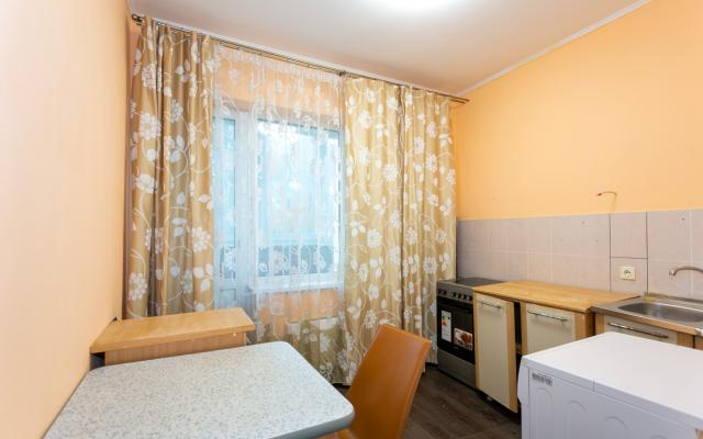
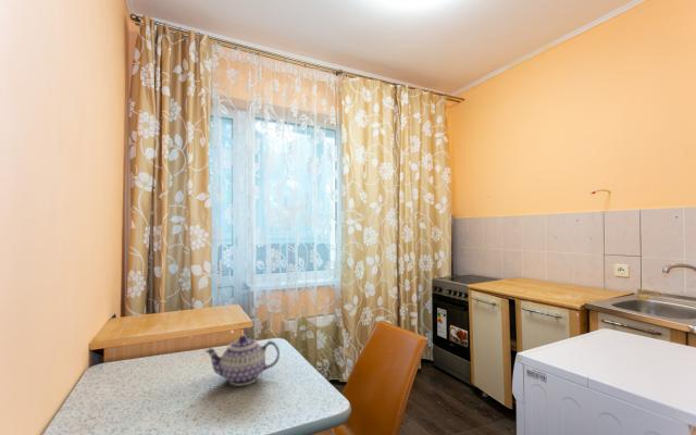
+ teapot [203,335,281,387]
